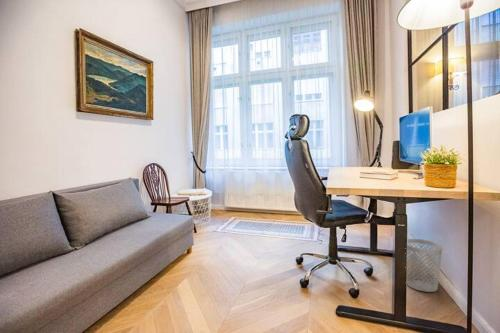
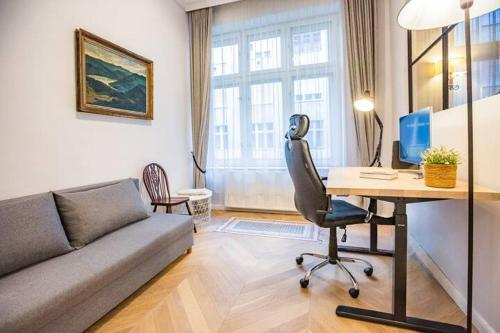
- wastebasket [406,238,443,293]
